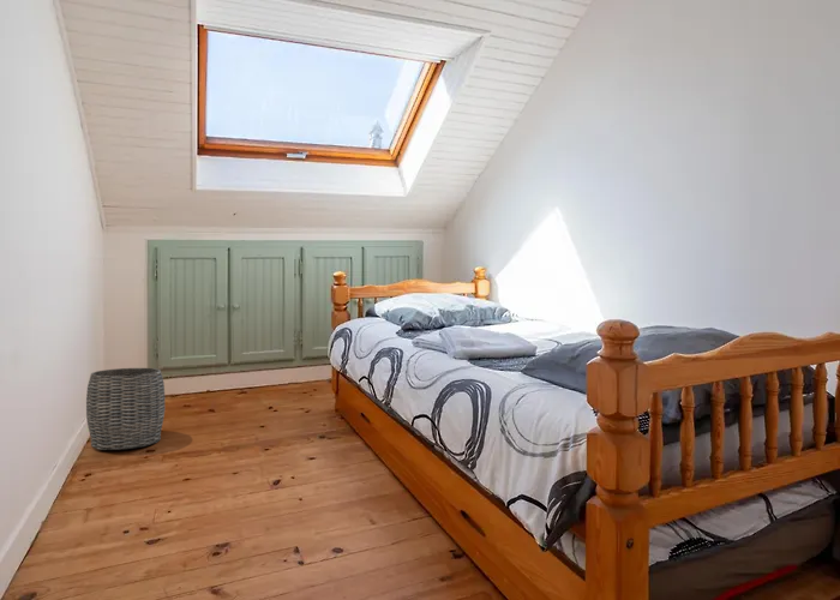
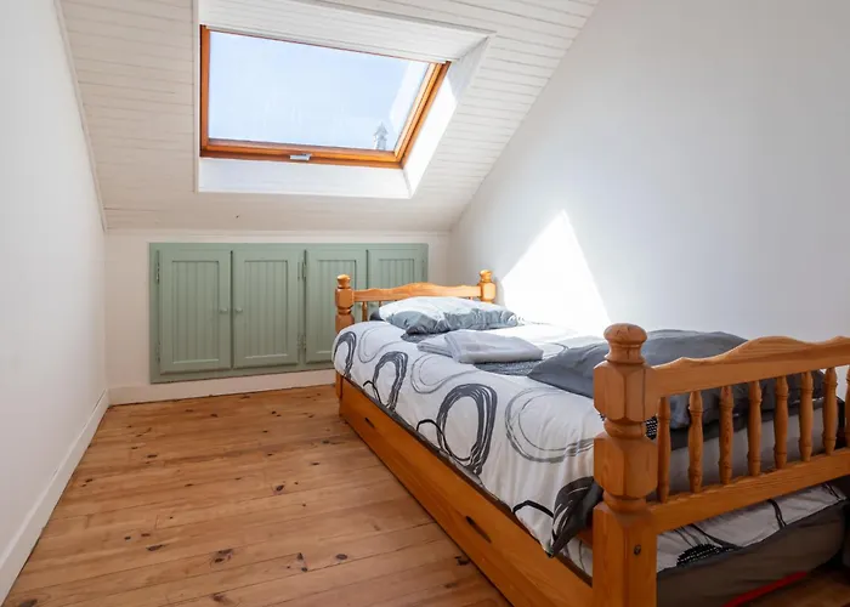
- woven basket [85,367,166,451]
